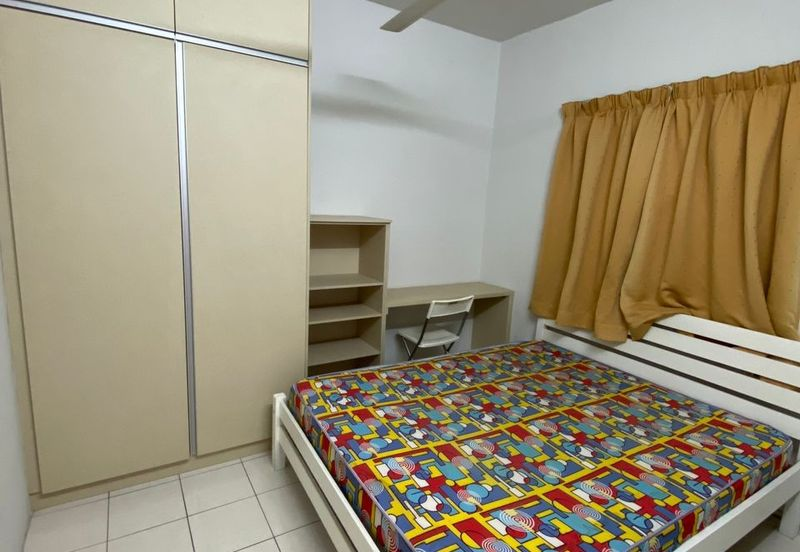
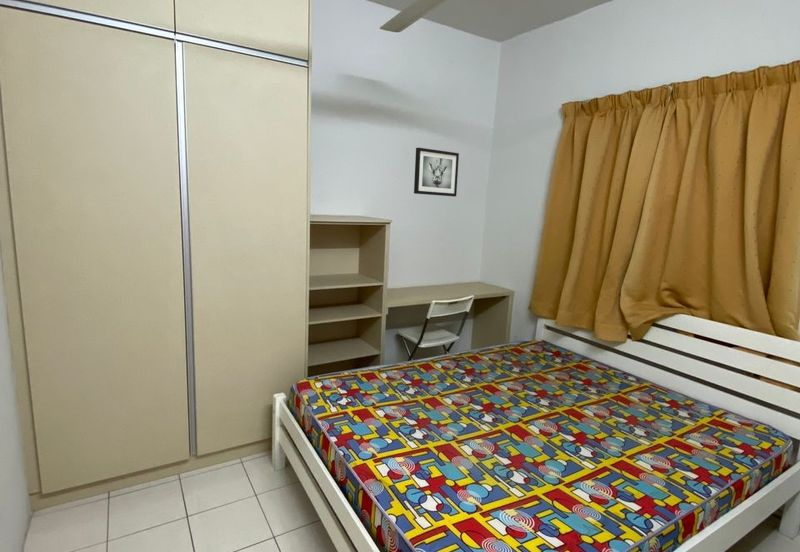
+ wall art [413,146,460,197]
